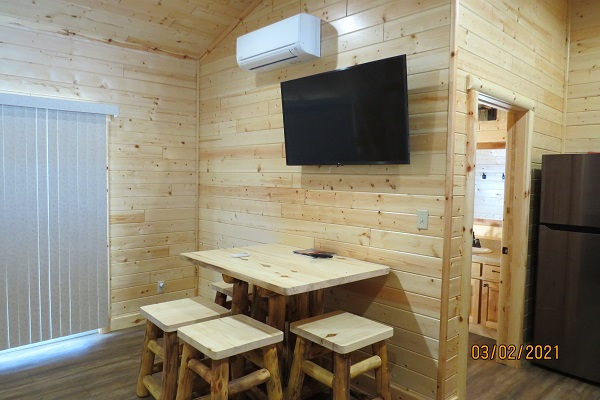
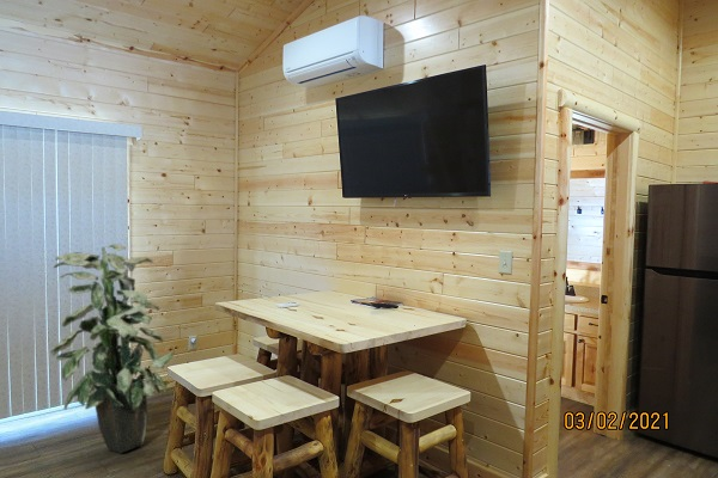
+ indoor plant [49,243,176,454]
